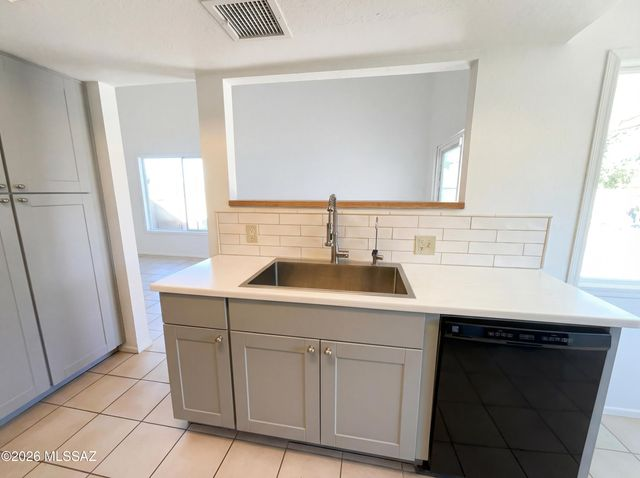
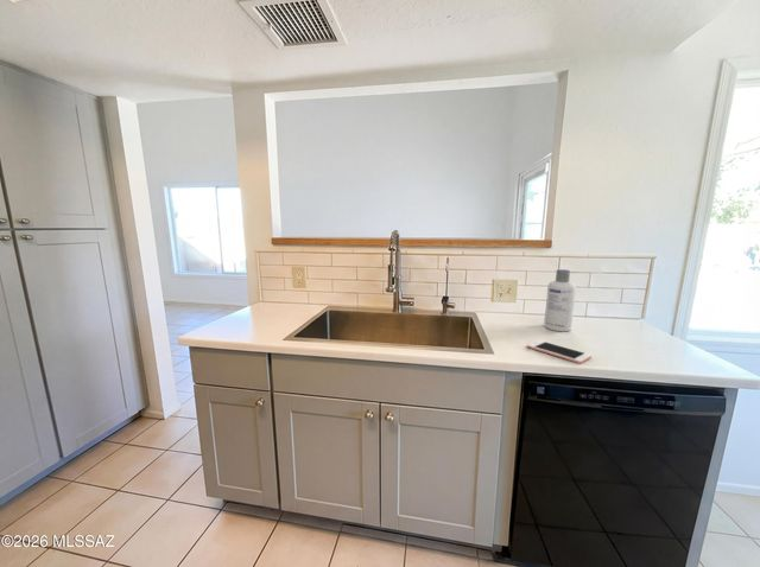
+ cell phone [526,339,593,364]
+ screw cap bottle [543,268,577,332]
